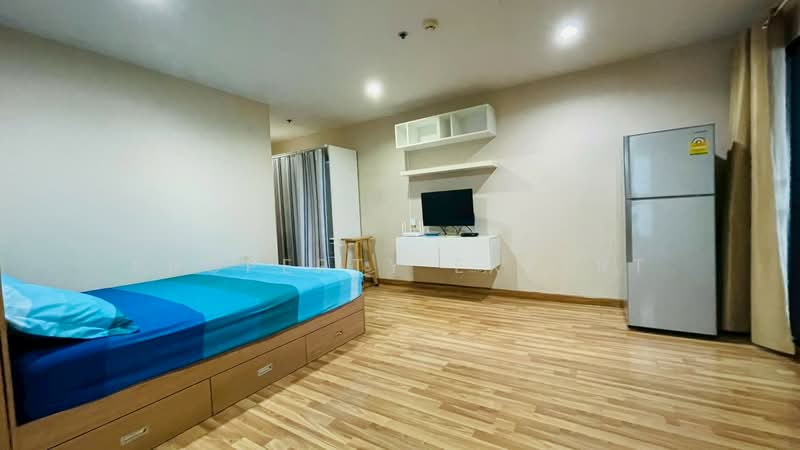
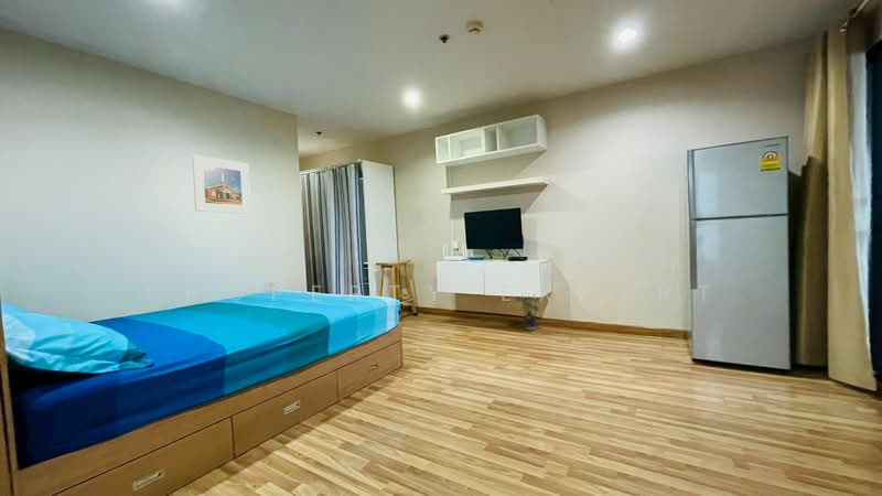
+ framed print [192,154,251,215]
+ potted plant [513,295,542,332]
